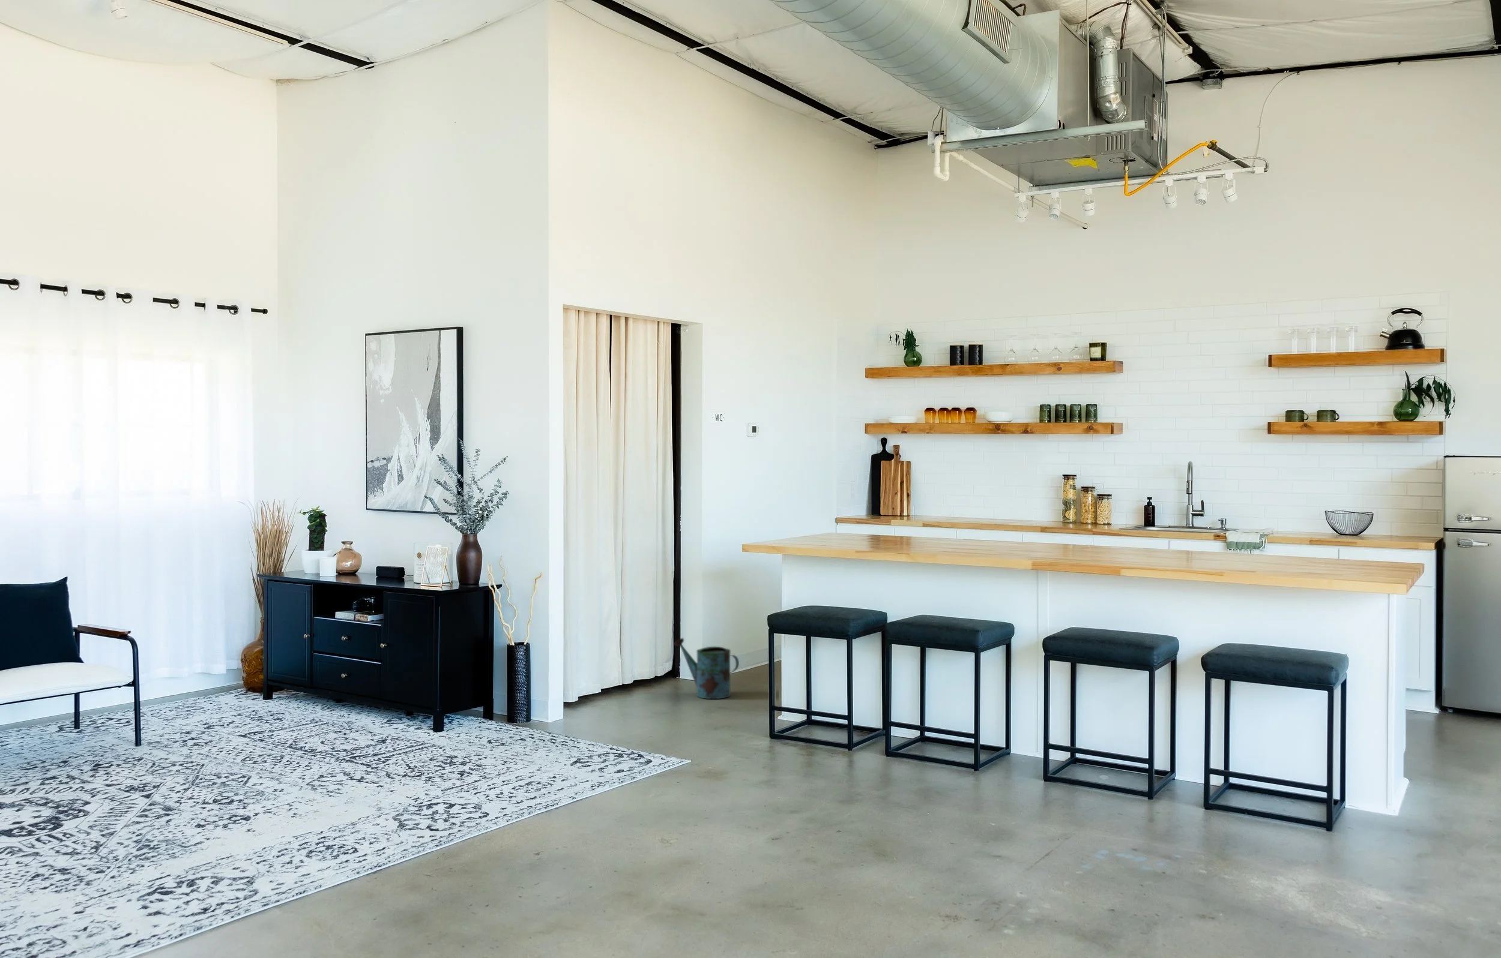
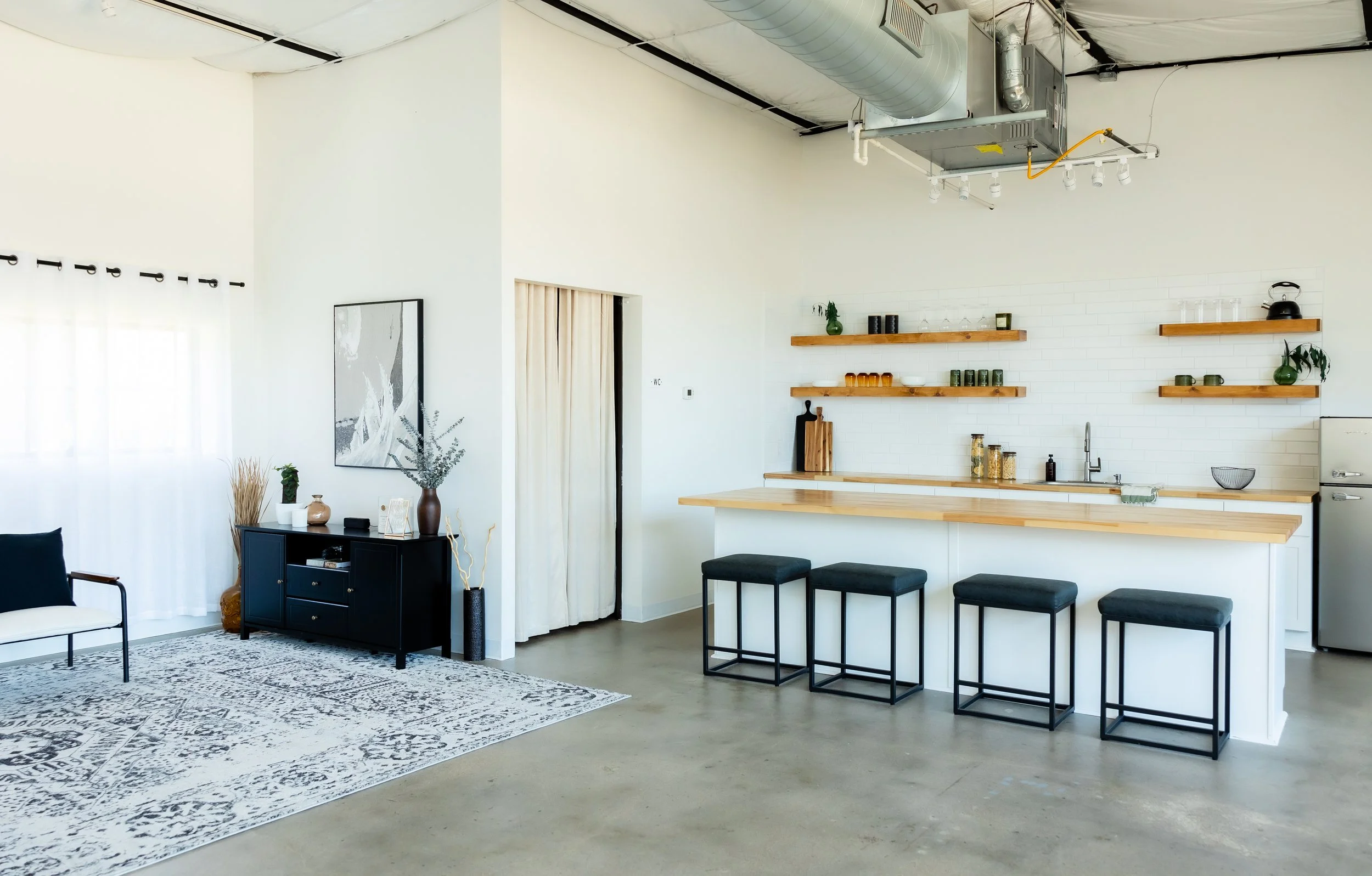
- watering can [673,638,740,700]
